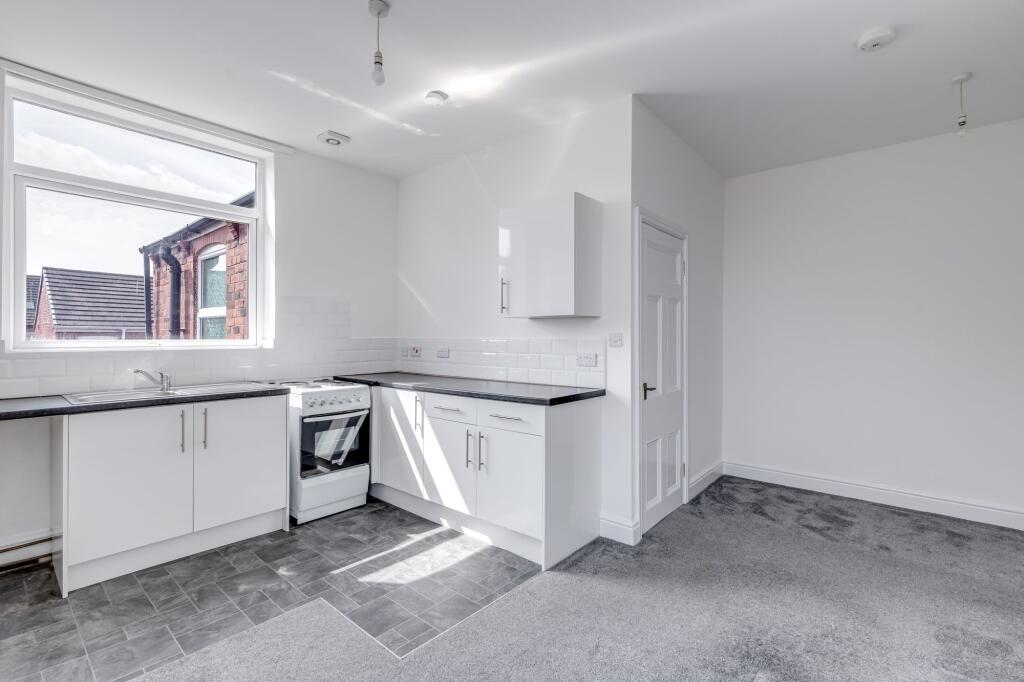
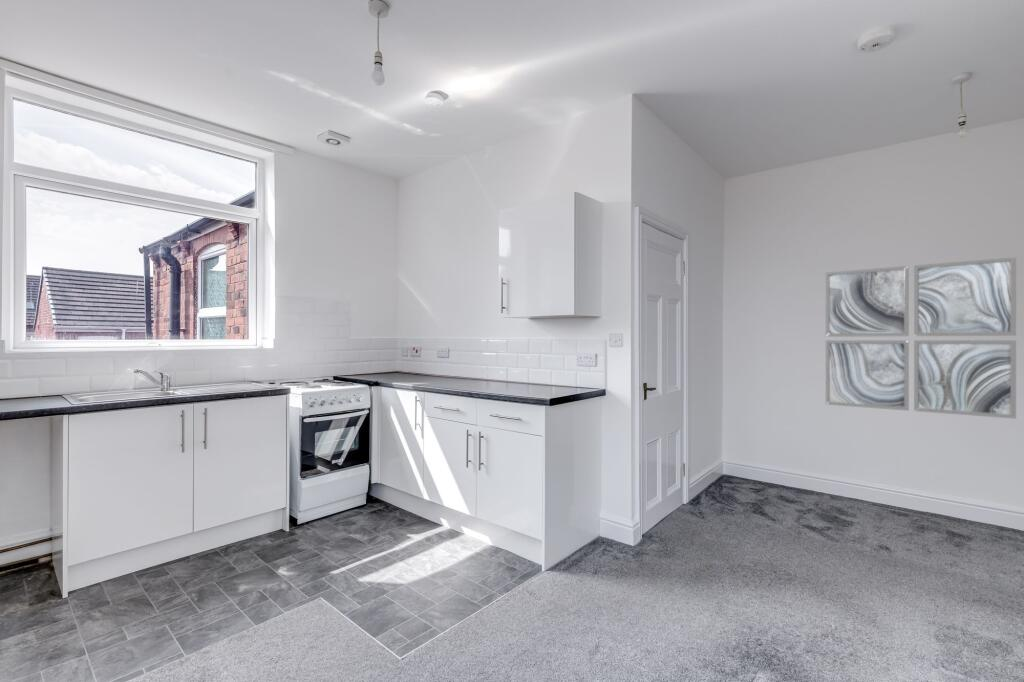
+ wall art [825,256,1017,420]
